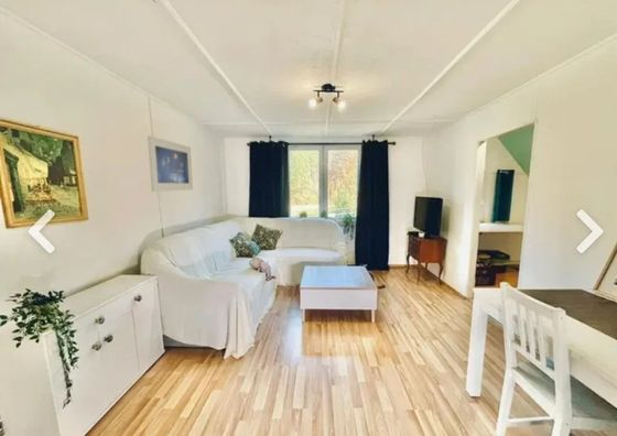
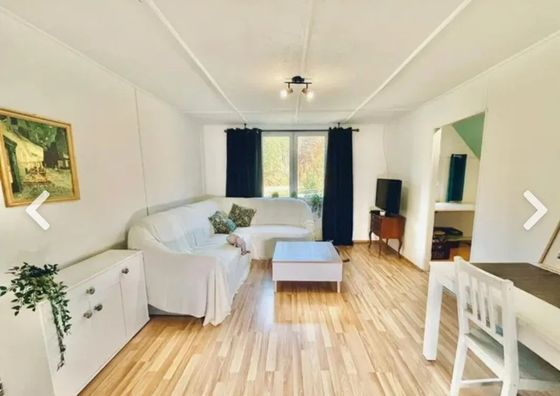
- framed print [147,134,194,193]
